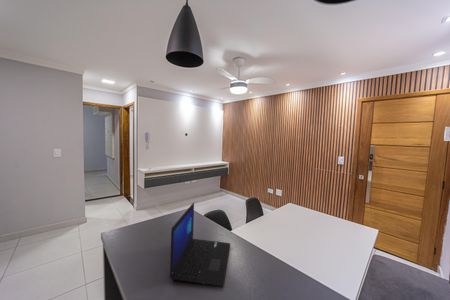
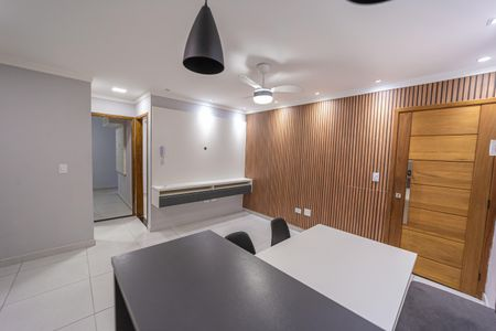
- laptop [169,202,231,288]
